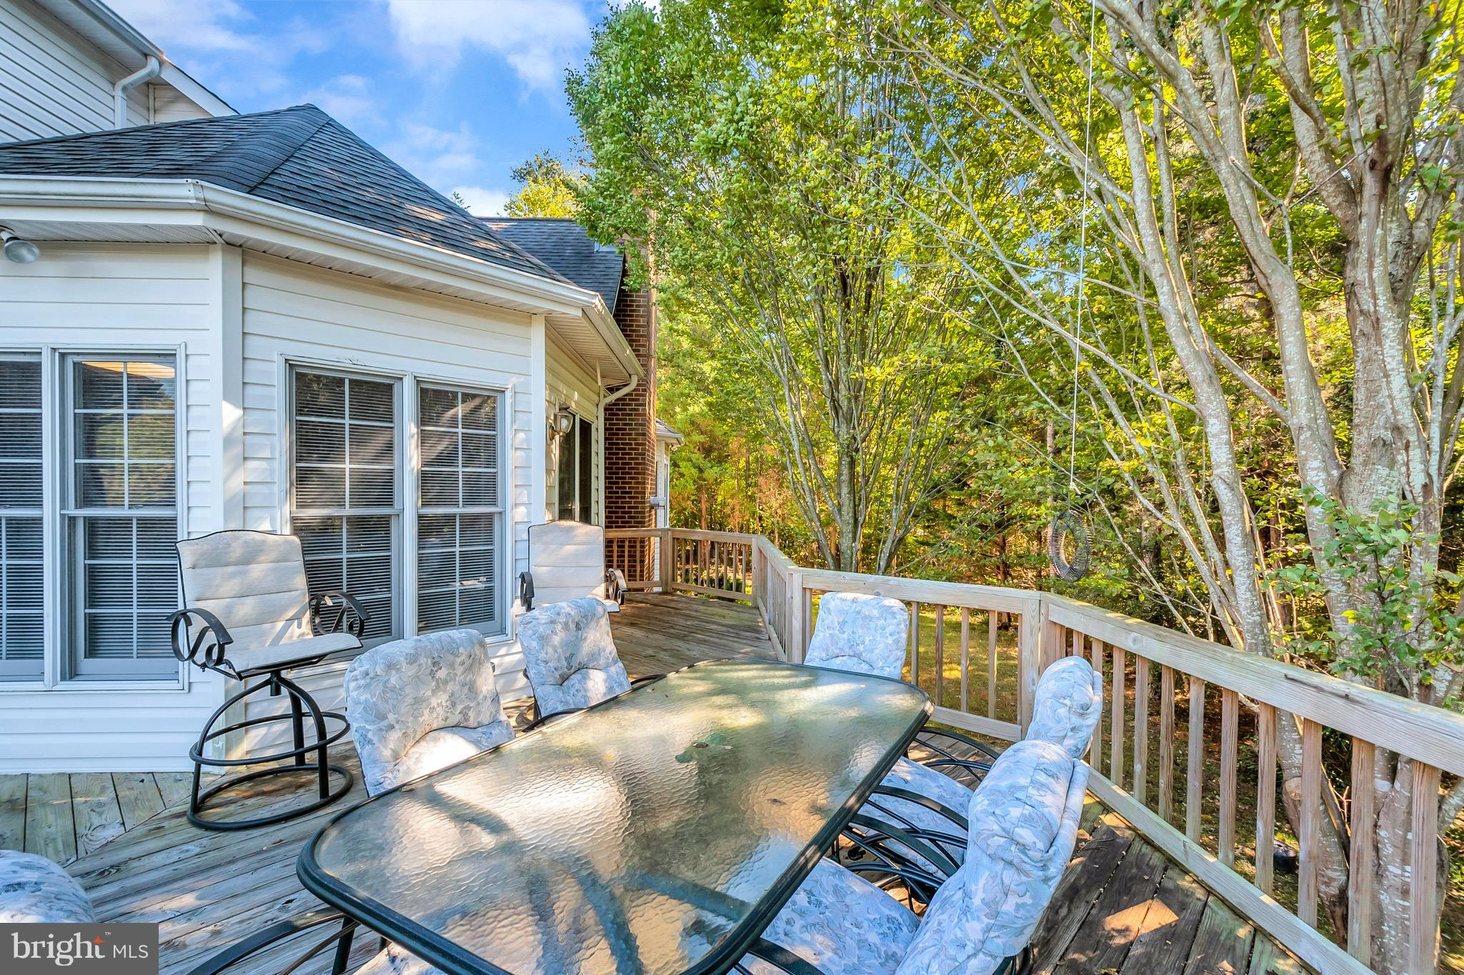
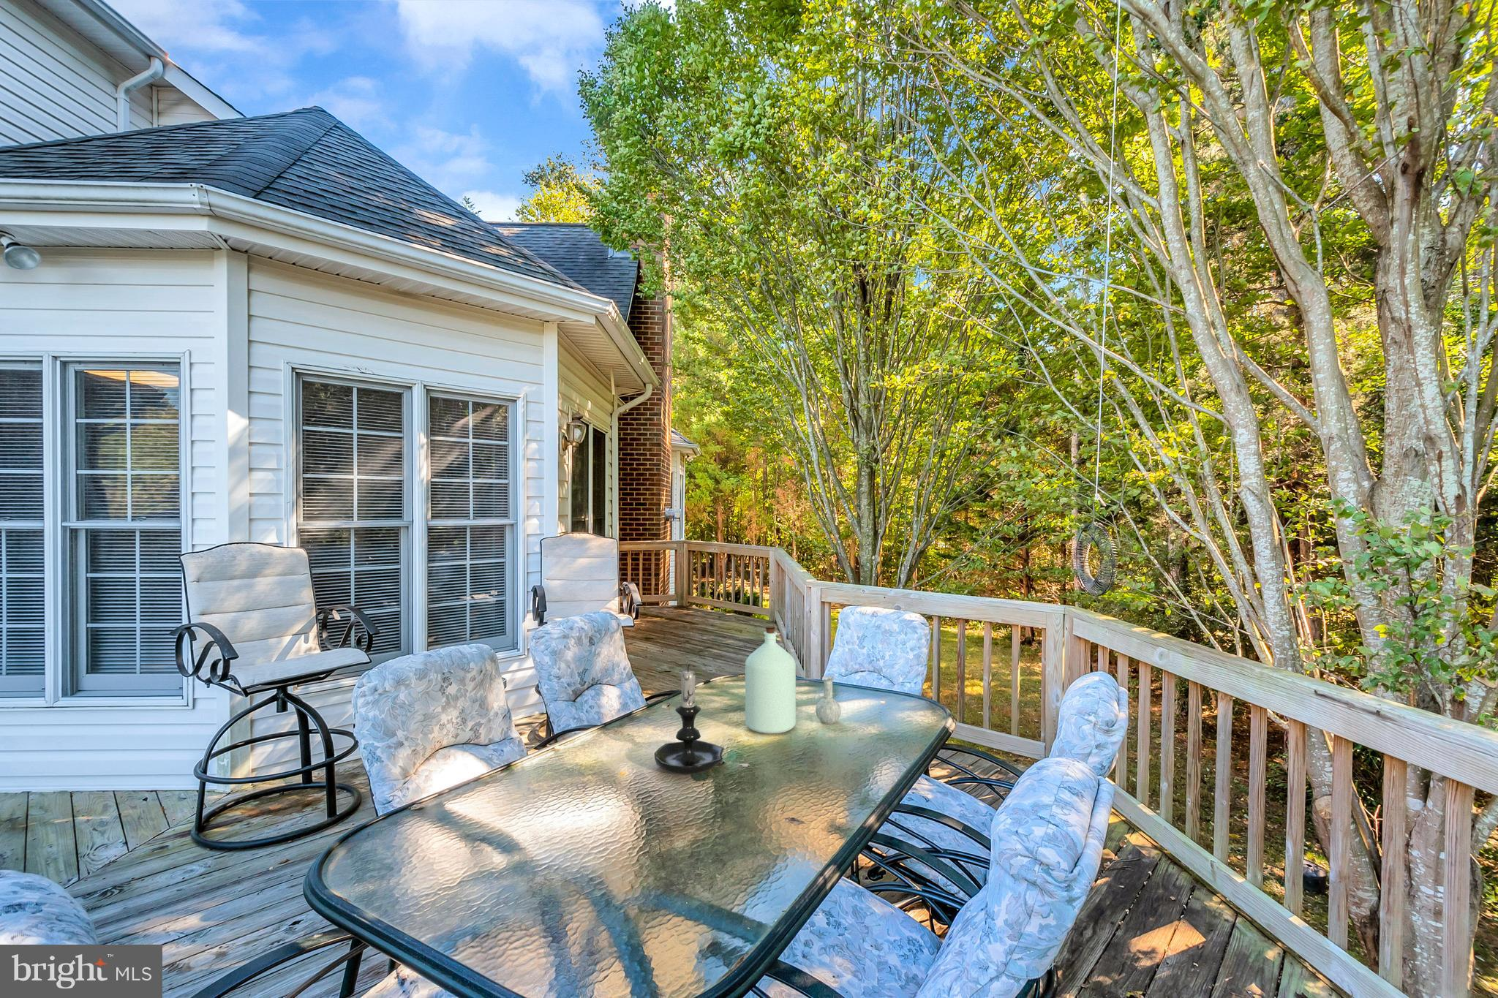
+ bottle [745,625,842,734]
+ candle holder [654,664,725,775]
